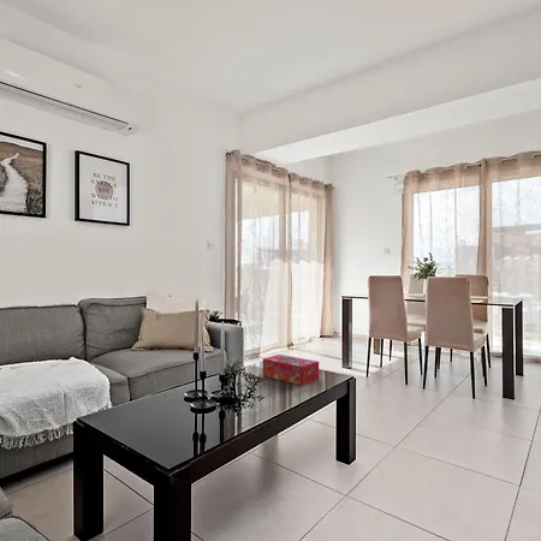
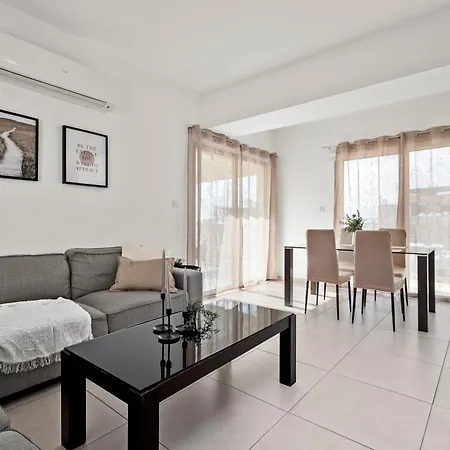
- tissue box [261,353,320,386]
